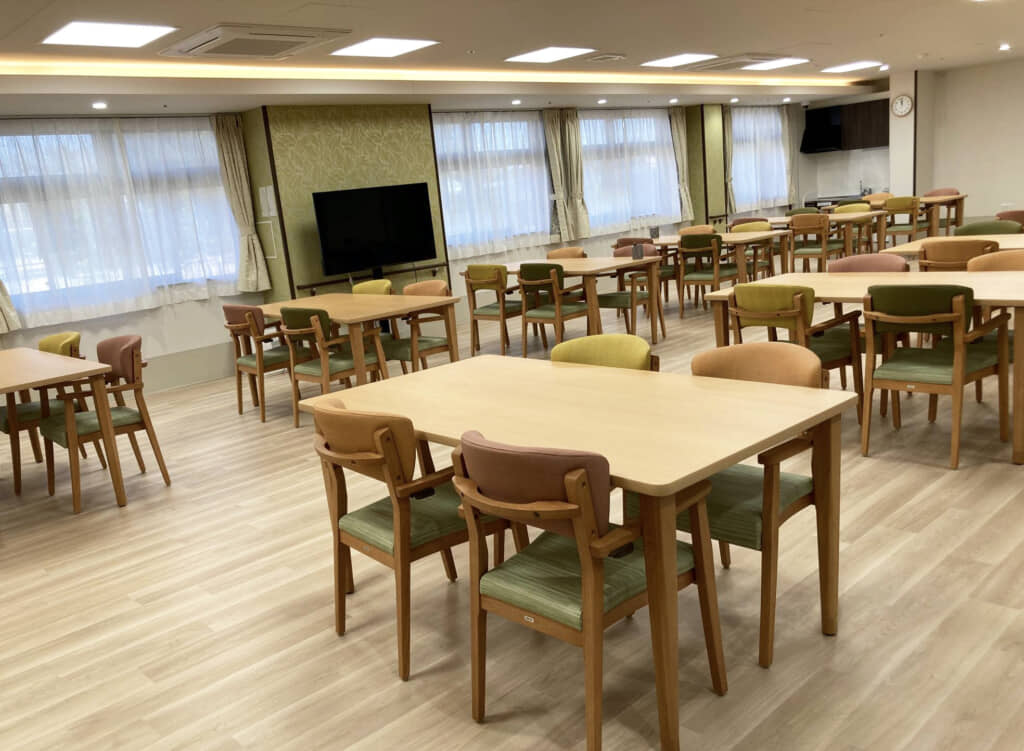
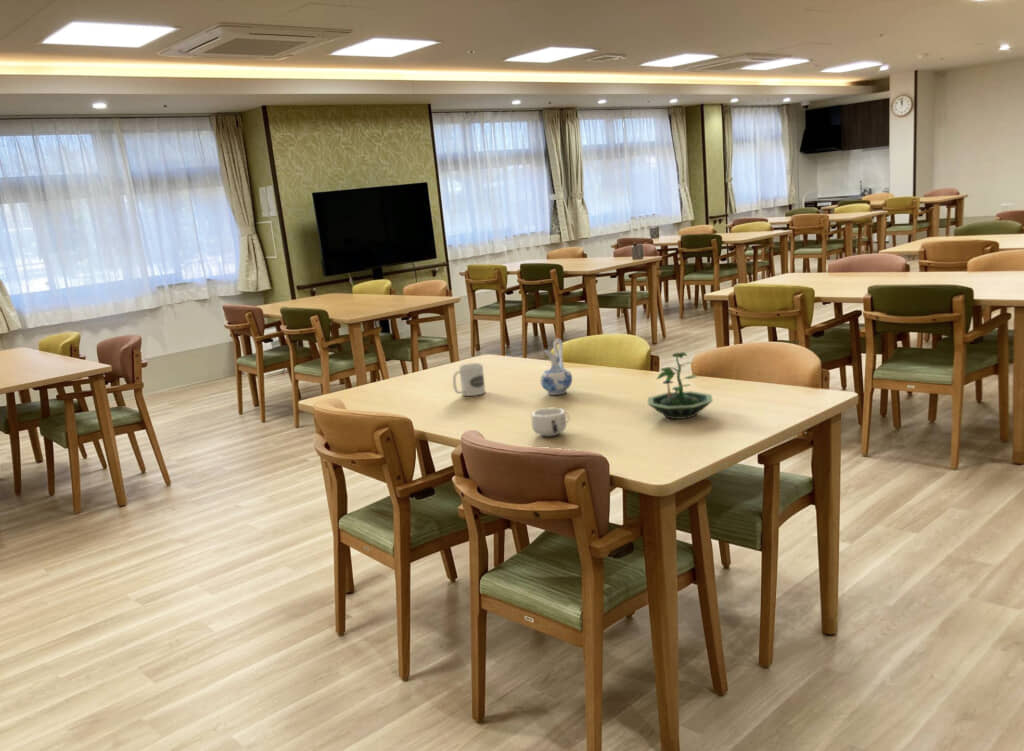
+ terrarium [647,351,714,420]
+ mug [531,407,570,437]
+ ceramic pitcher [539,338,573,396]
+ mug [452,362,486,397]
